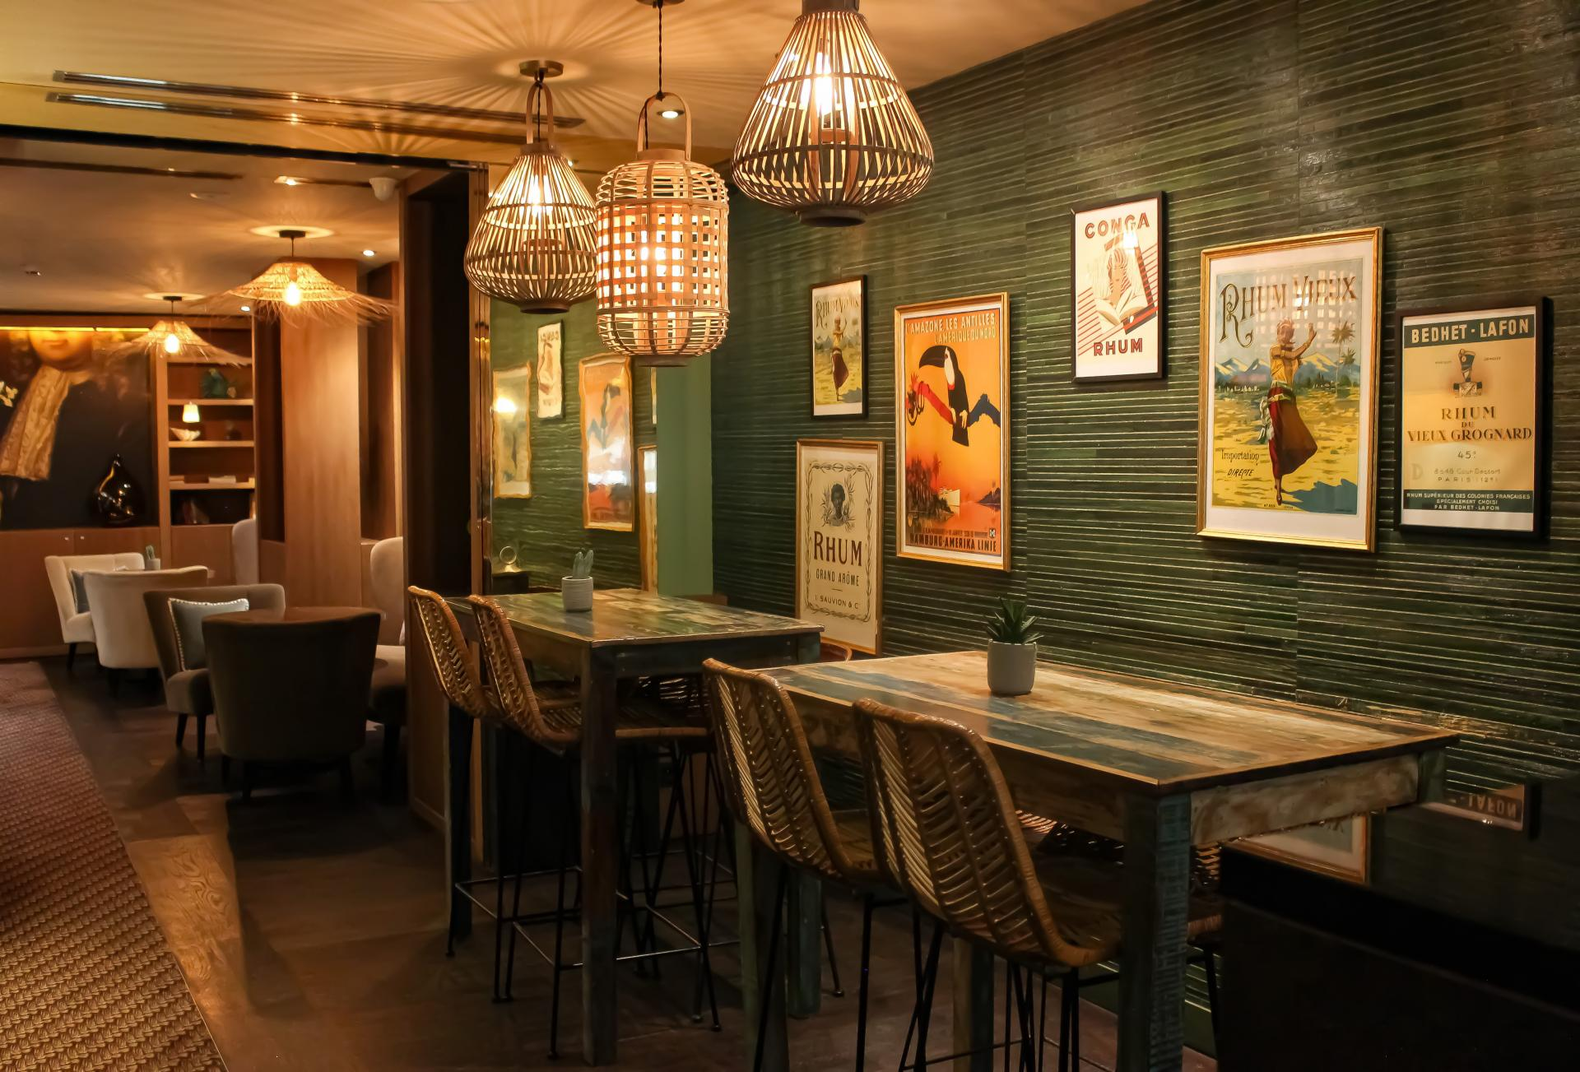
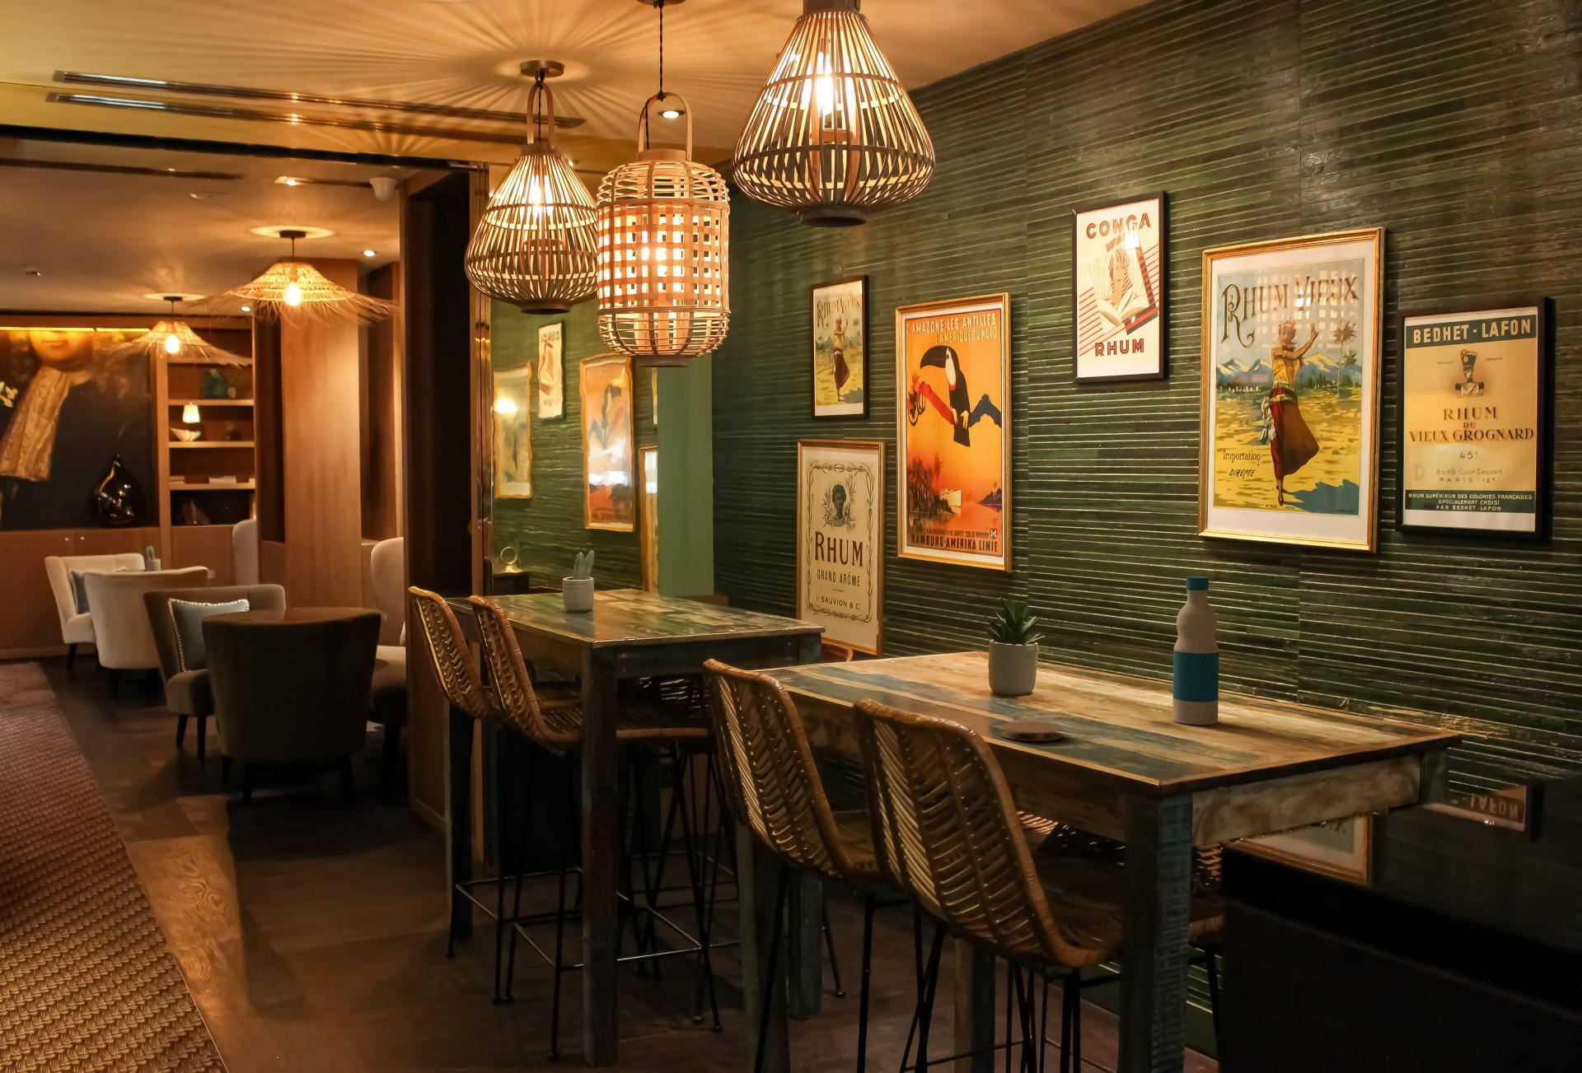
+ bottle [1171,576,1220,726]
+ coaster [1000,721,1063,742]
